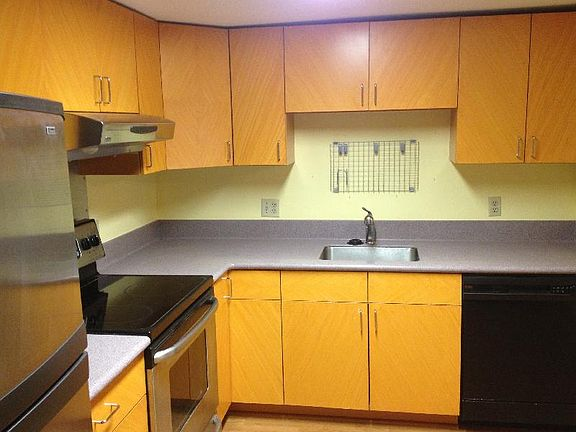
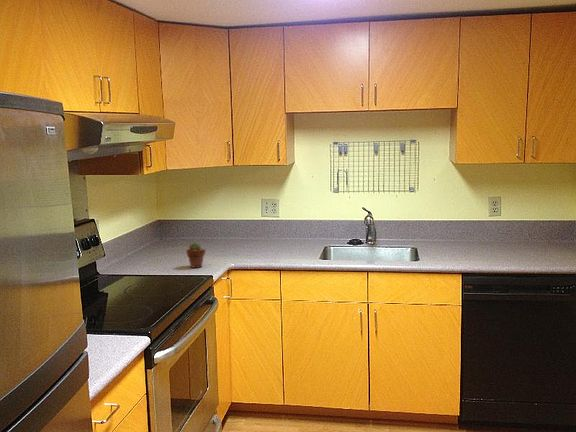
+ potted succulent [185,241,206,269]
